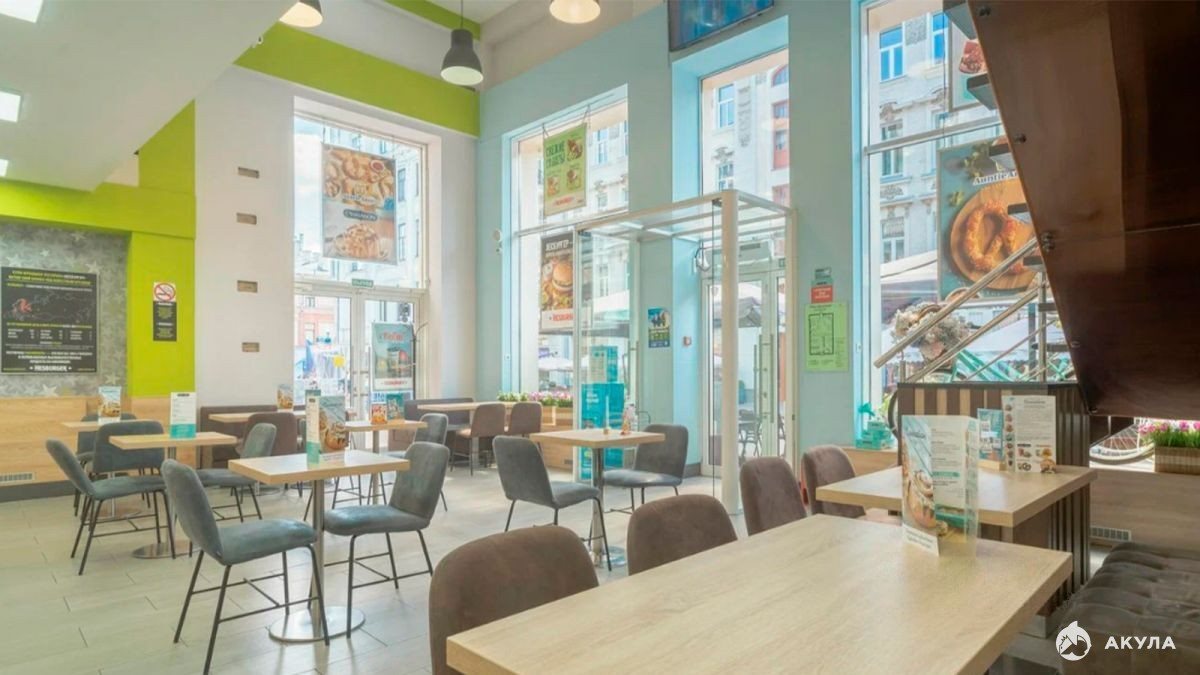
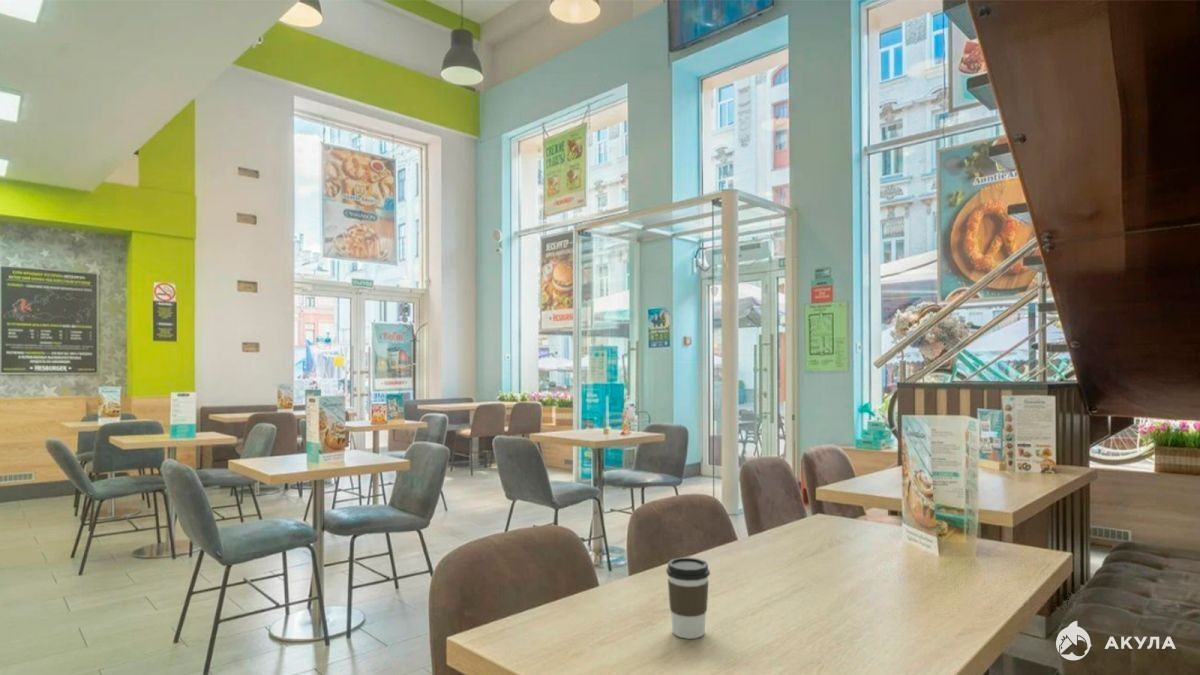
+ coffee cup [665,556,711,640]
